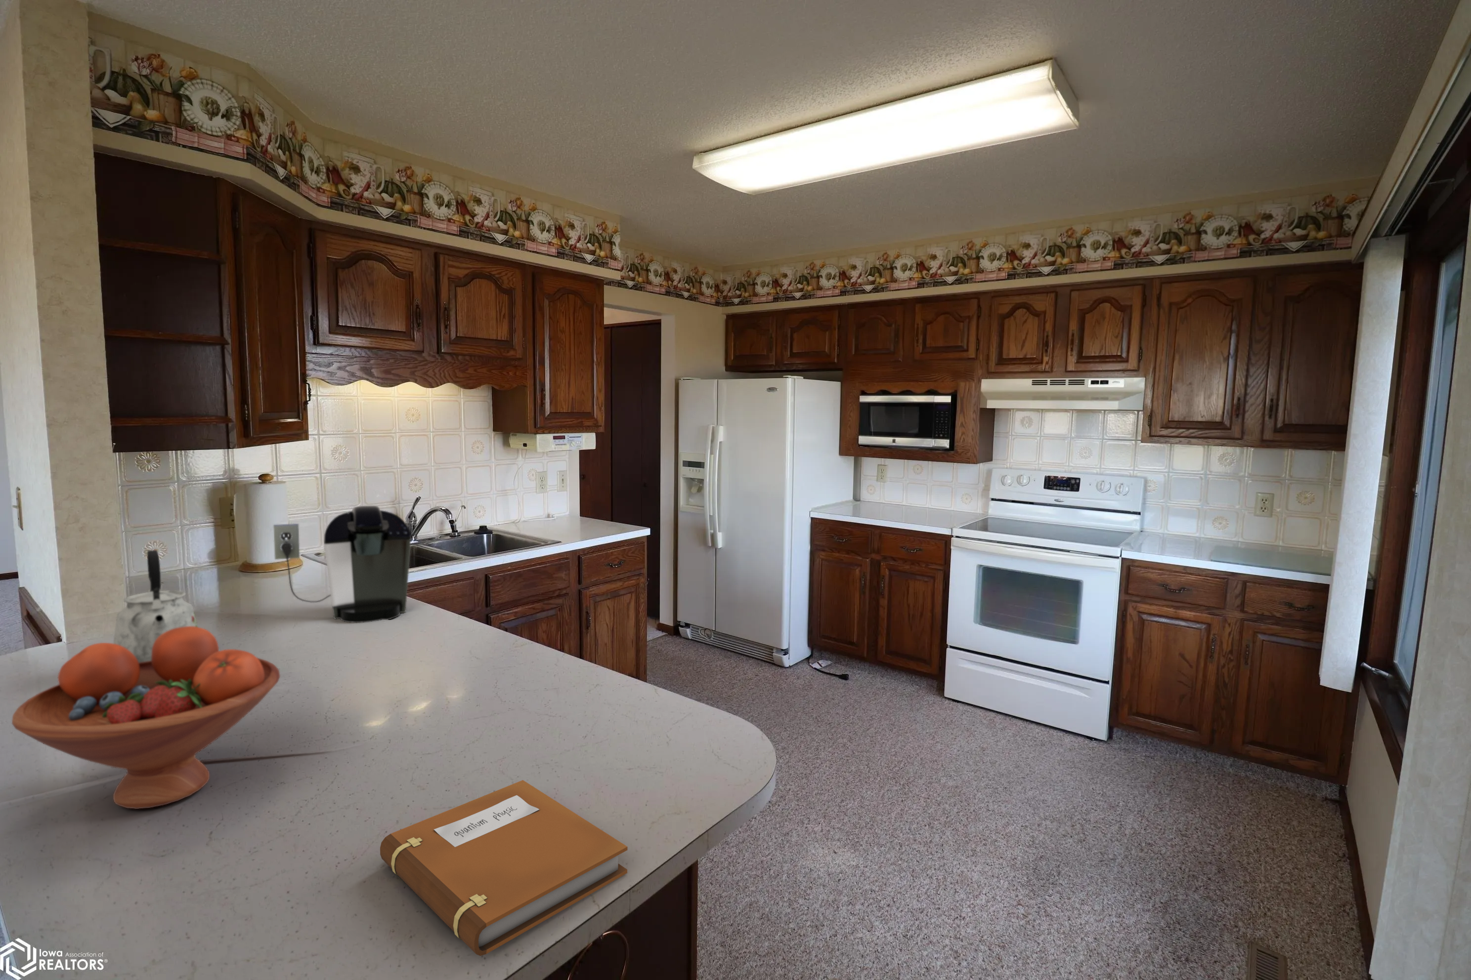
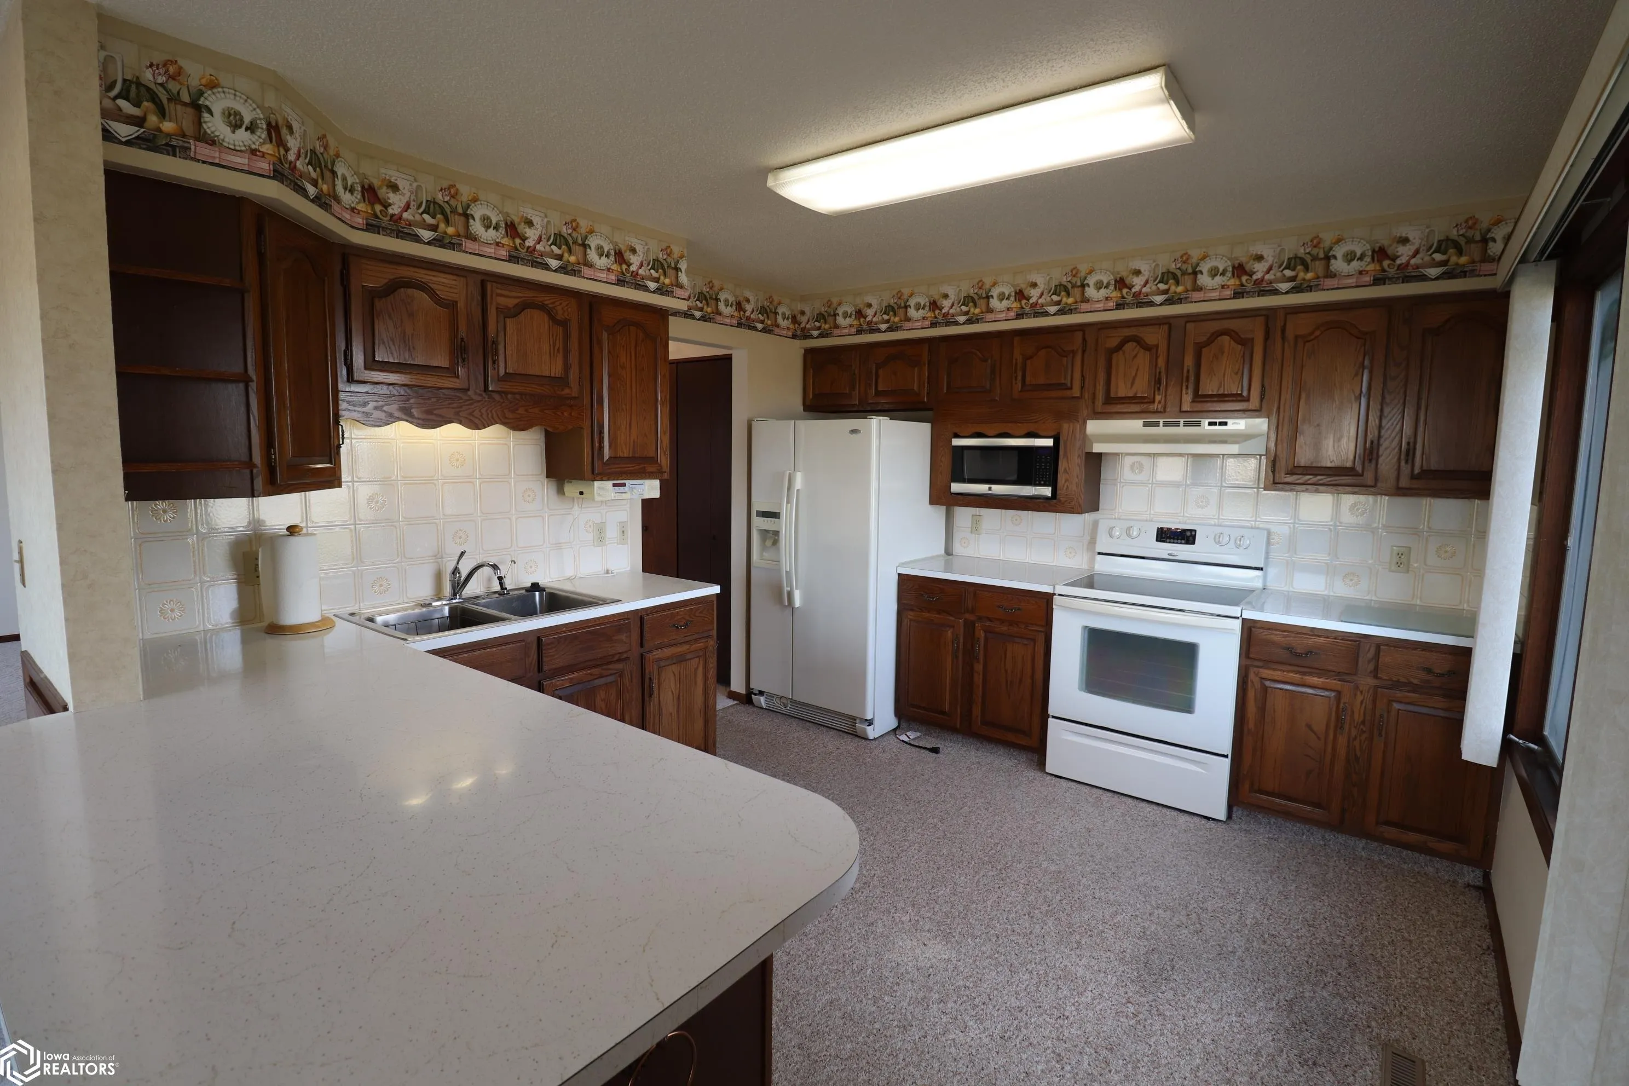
- coffee maker [273,505,412,623]
- kettle [113,549,198,663]
- fruit bowl [11,627,281,809]
- notebook [380,780,628,956]
